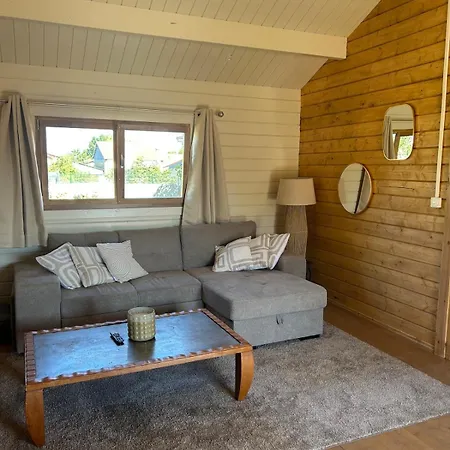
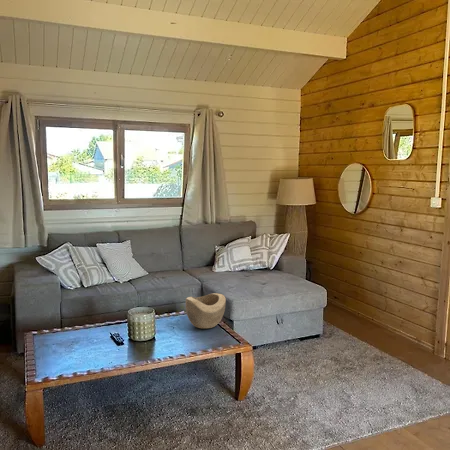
+ decorative bowl [185,292,227,329]
